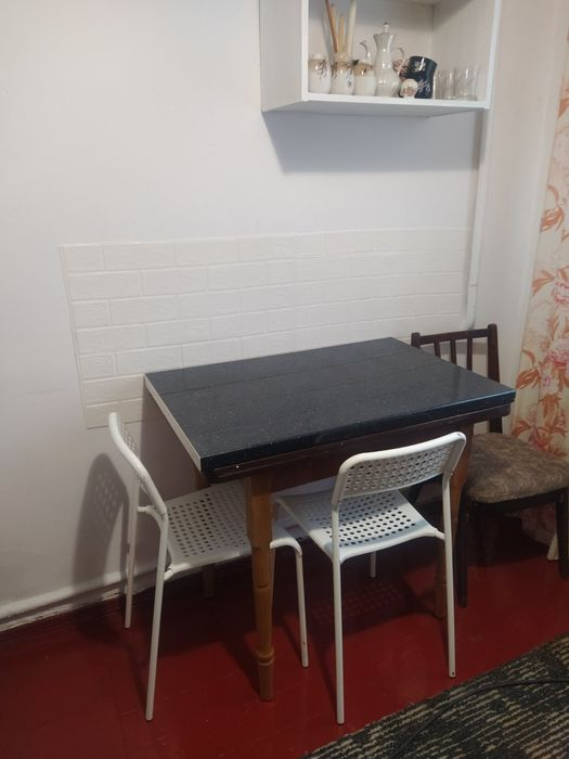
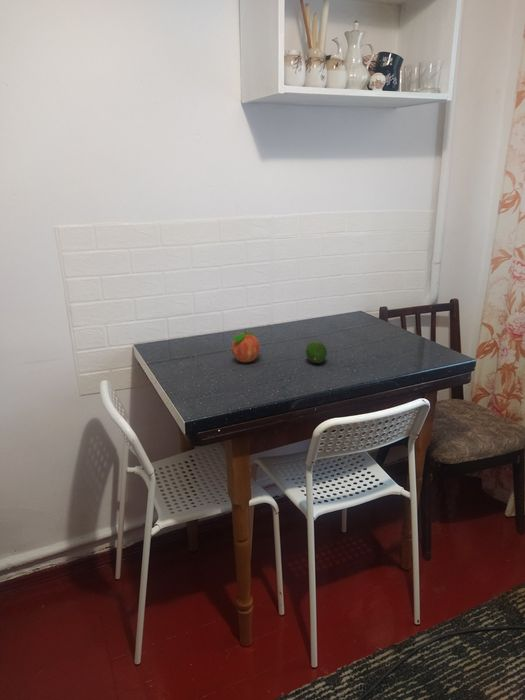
+ fruit [231,329,261,363]
+ fruit [305,340,328,364]
